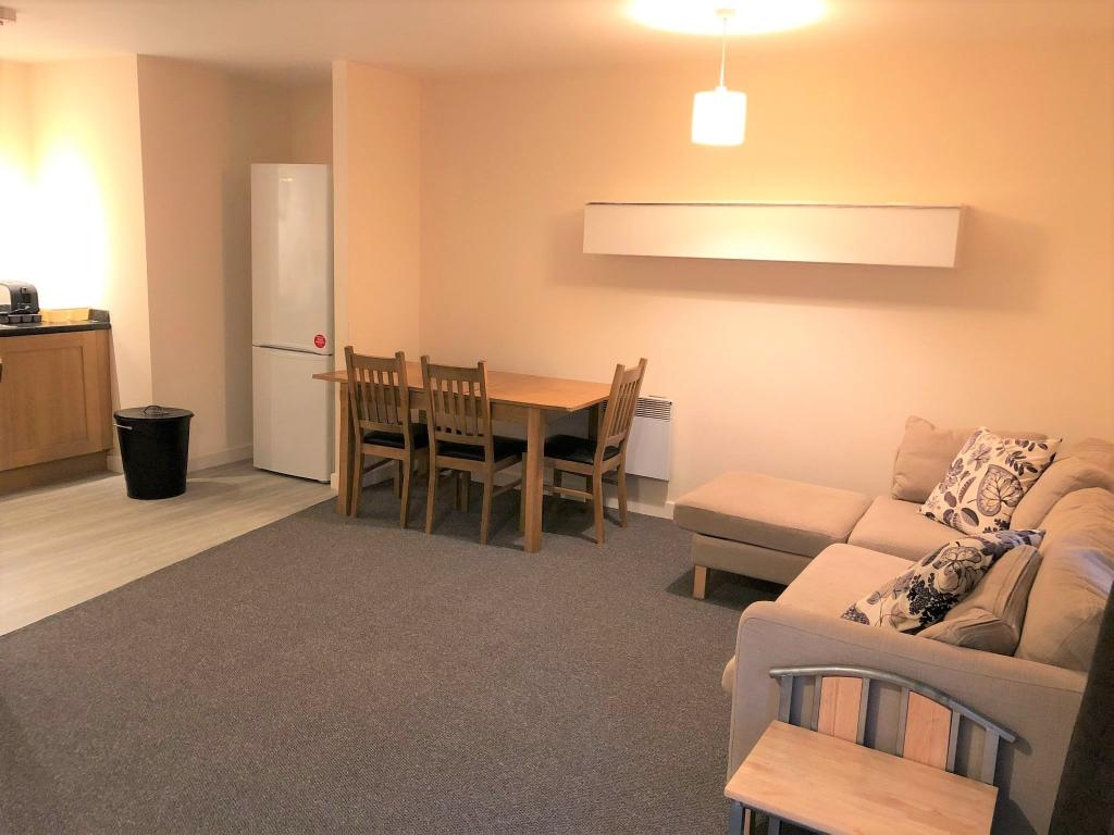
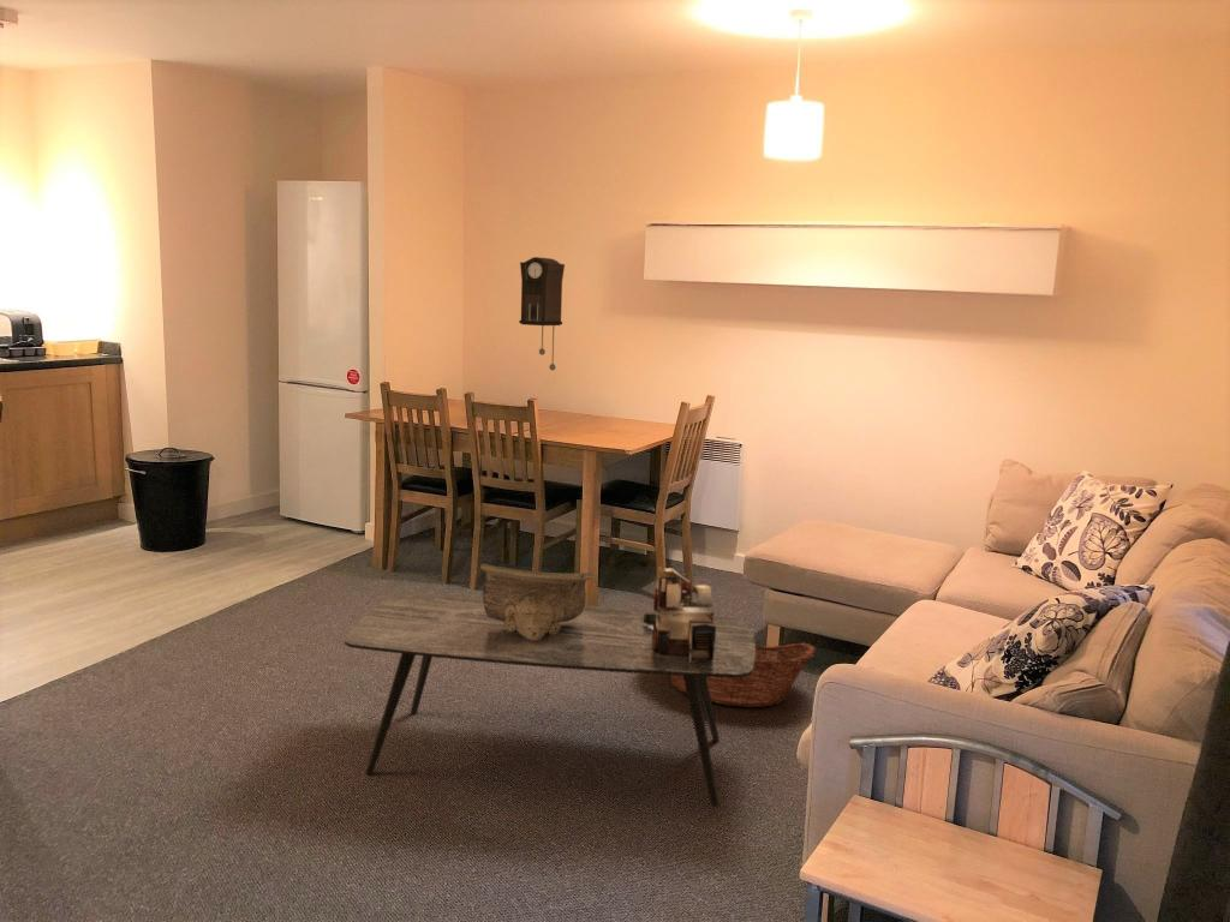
+ decorative bowl [479,563,595,640]
+ ruined building [644,567,716,664]
+ coffee table [342,594,757,808]
+ basket [668,641,817,708]
+ pendulum clock [518,256,566,372]
